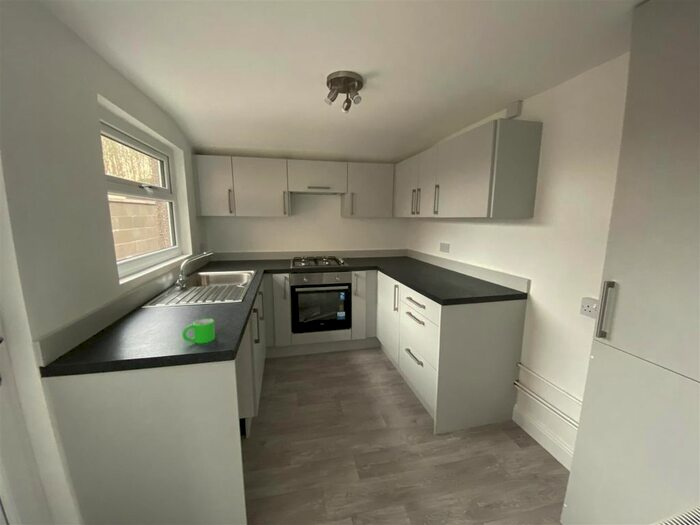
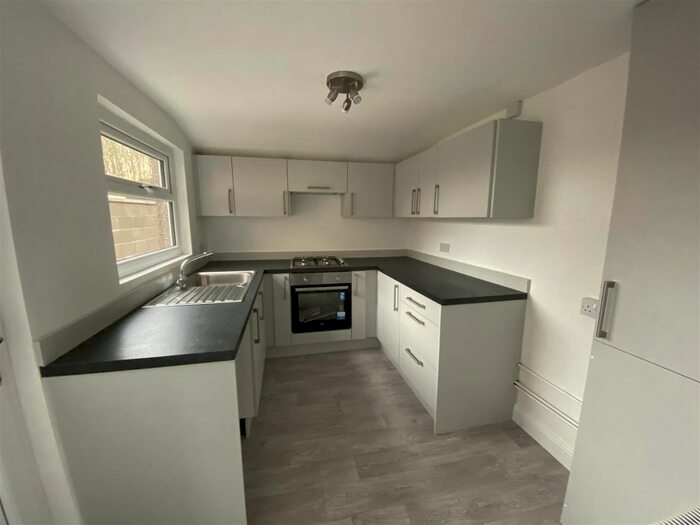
- mug [181,318,216,345]
